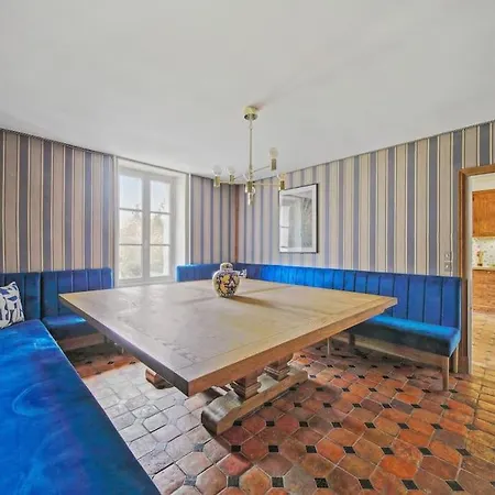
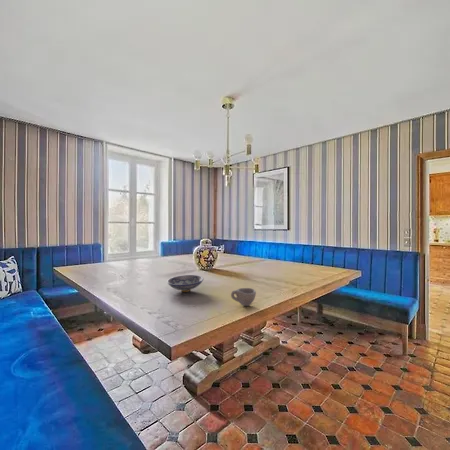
+ cup [230,287,257,307]
+ bowl [166,274,204,293]
